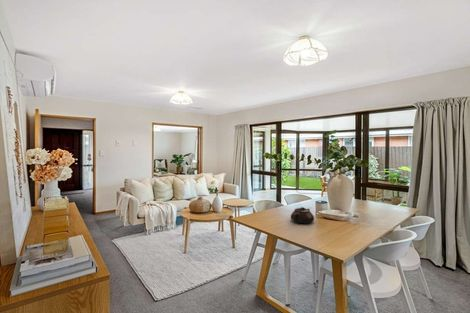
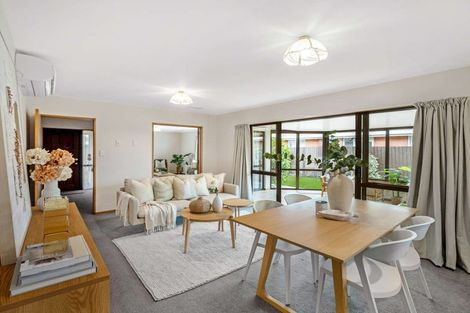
- teapot [290,206,315,224]
